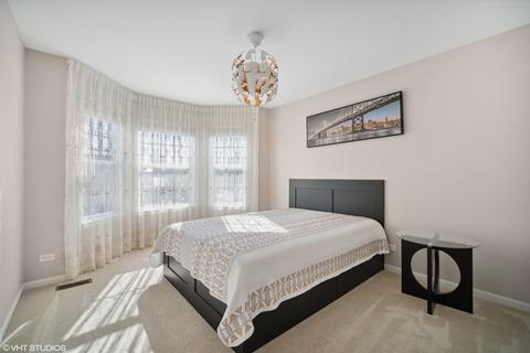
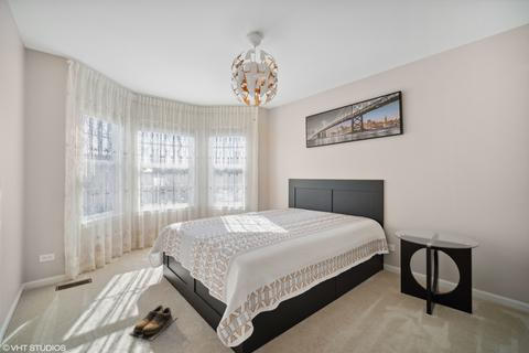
+ shoes [128,304,179,341]
